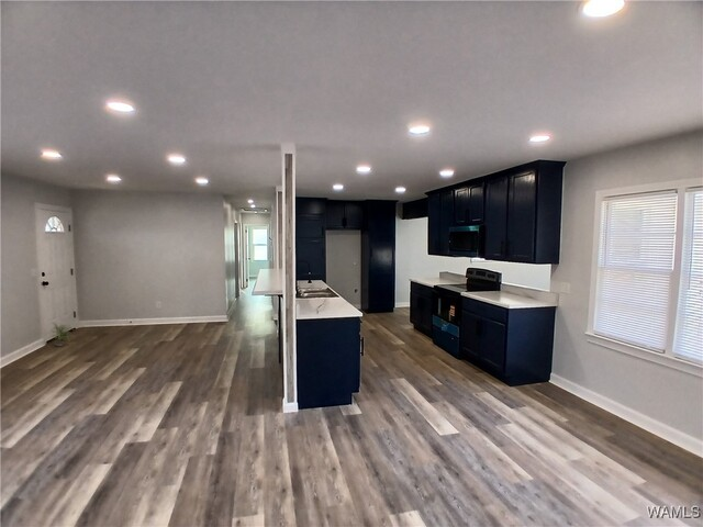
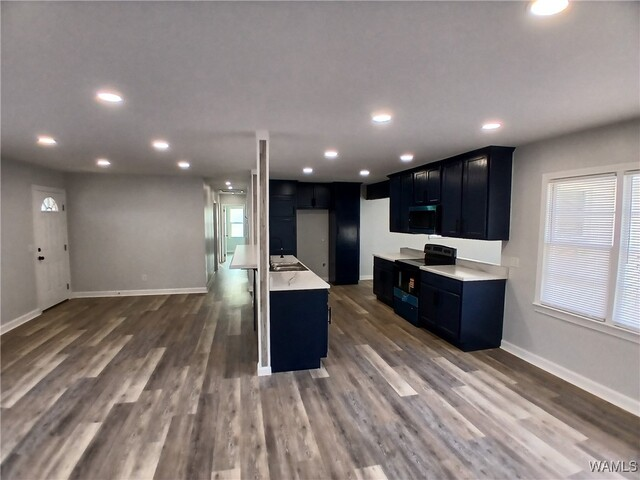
- potted plant [46,322,75,347]
